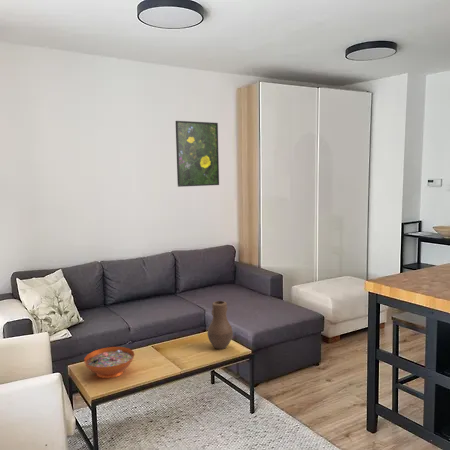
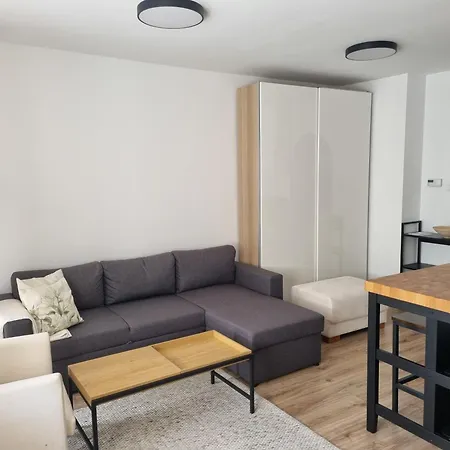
- decorative bowl [83,346,136,379]
- vase [207,300,234,350]
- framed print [174,120,220,188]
